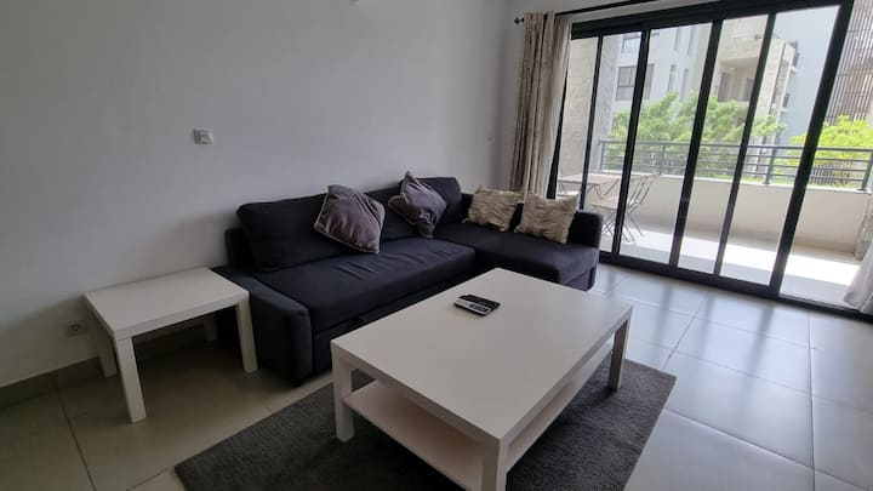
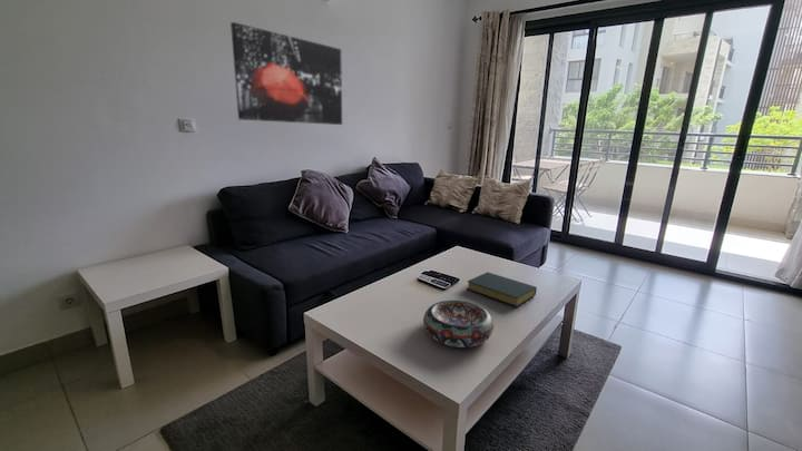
+ hardback book [466,272,538,308]
+ wall art [229,21,343,126]
+ decorative bowl [422,300,495,349]
